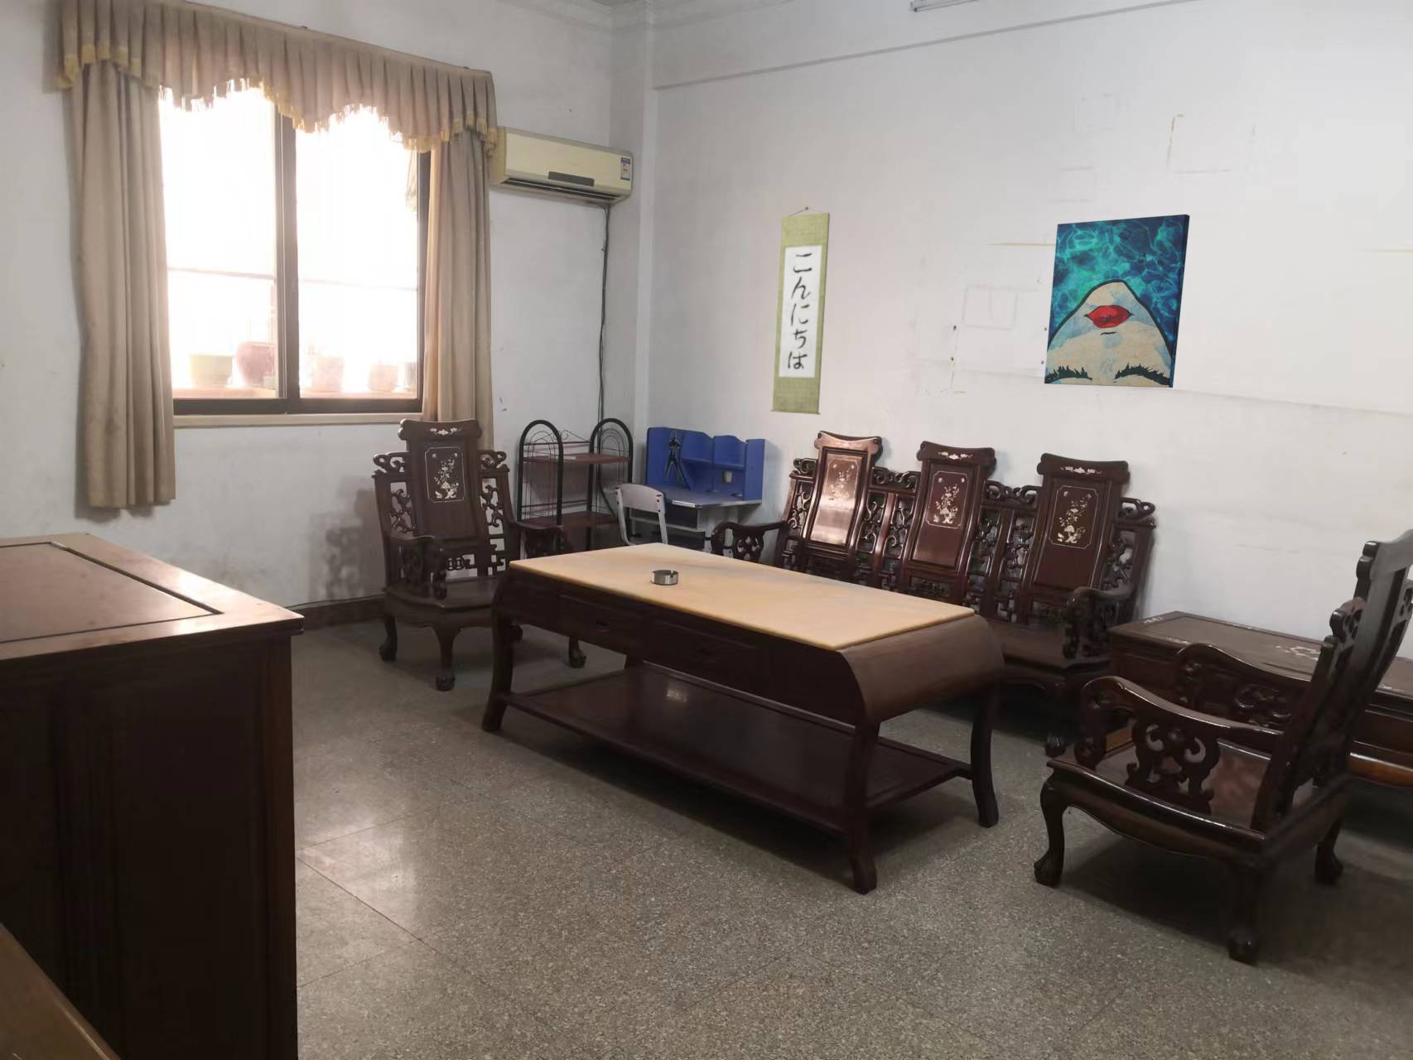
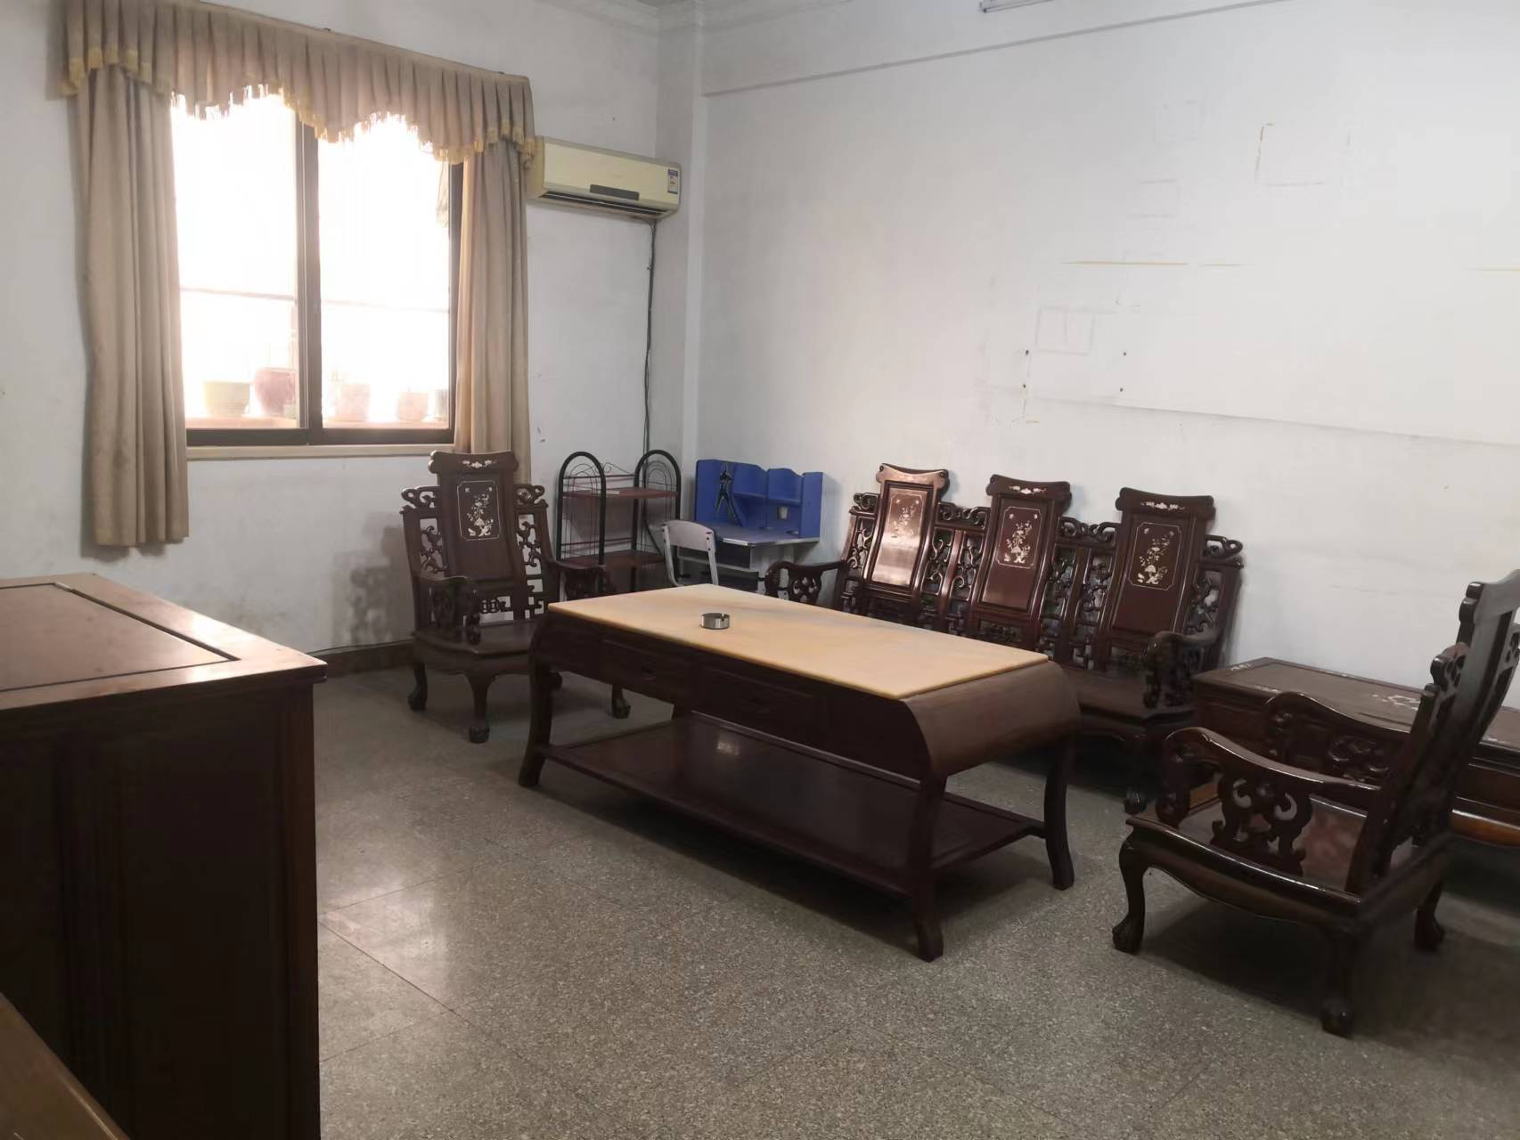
- wall art [1043,214,1191,389]
- wall scroll [769,206,831,415]
